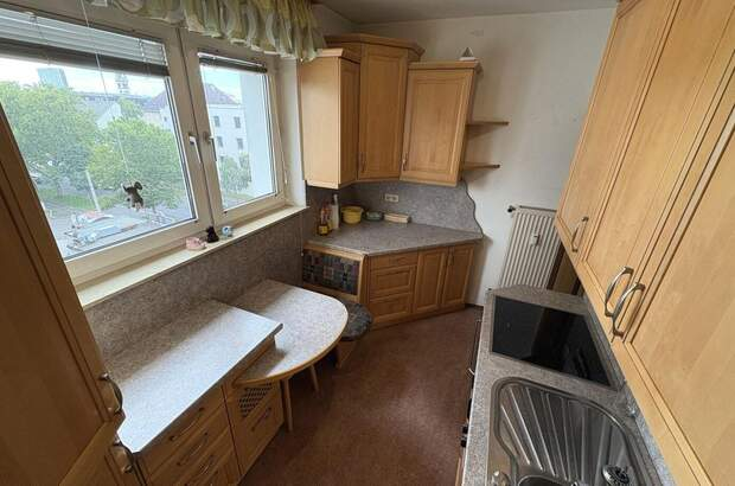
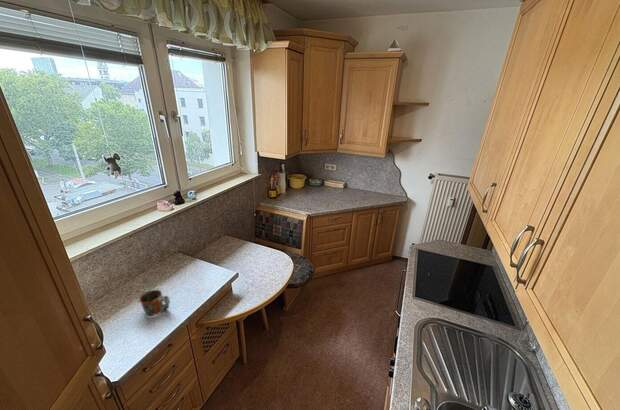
+ mug [136,289,171,317]
